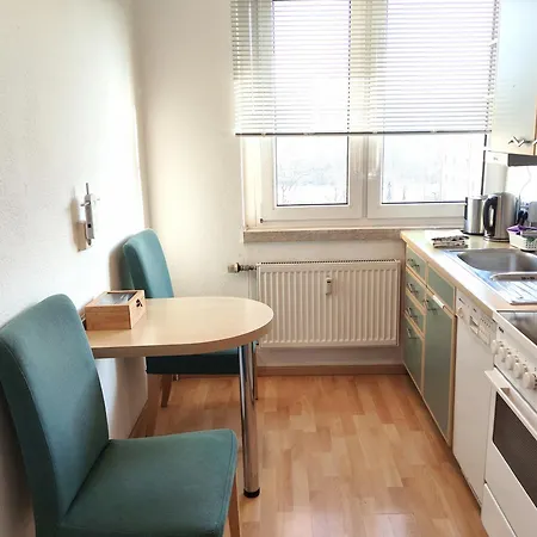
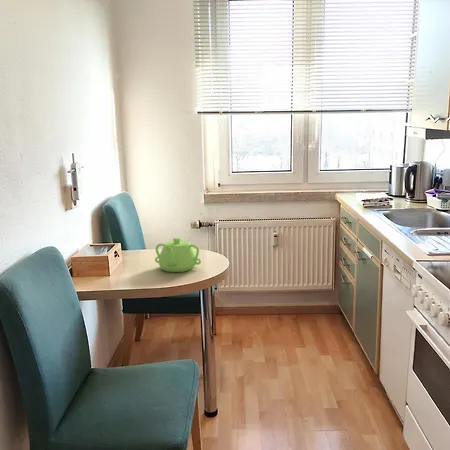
+ teapot [154,237,202,273]
